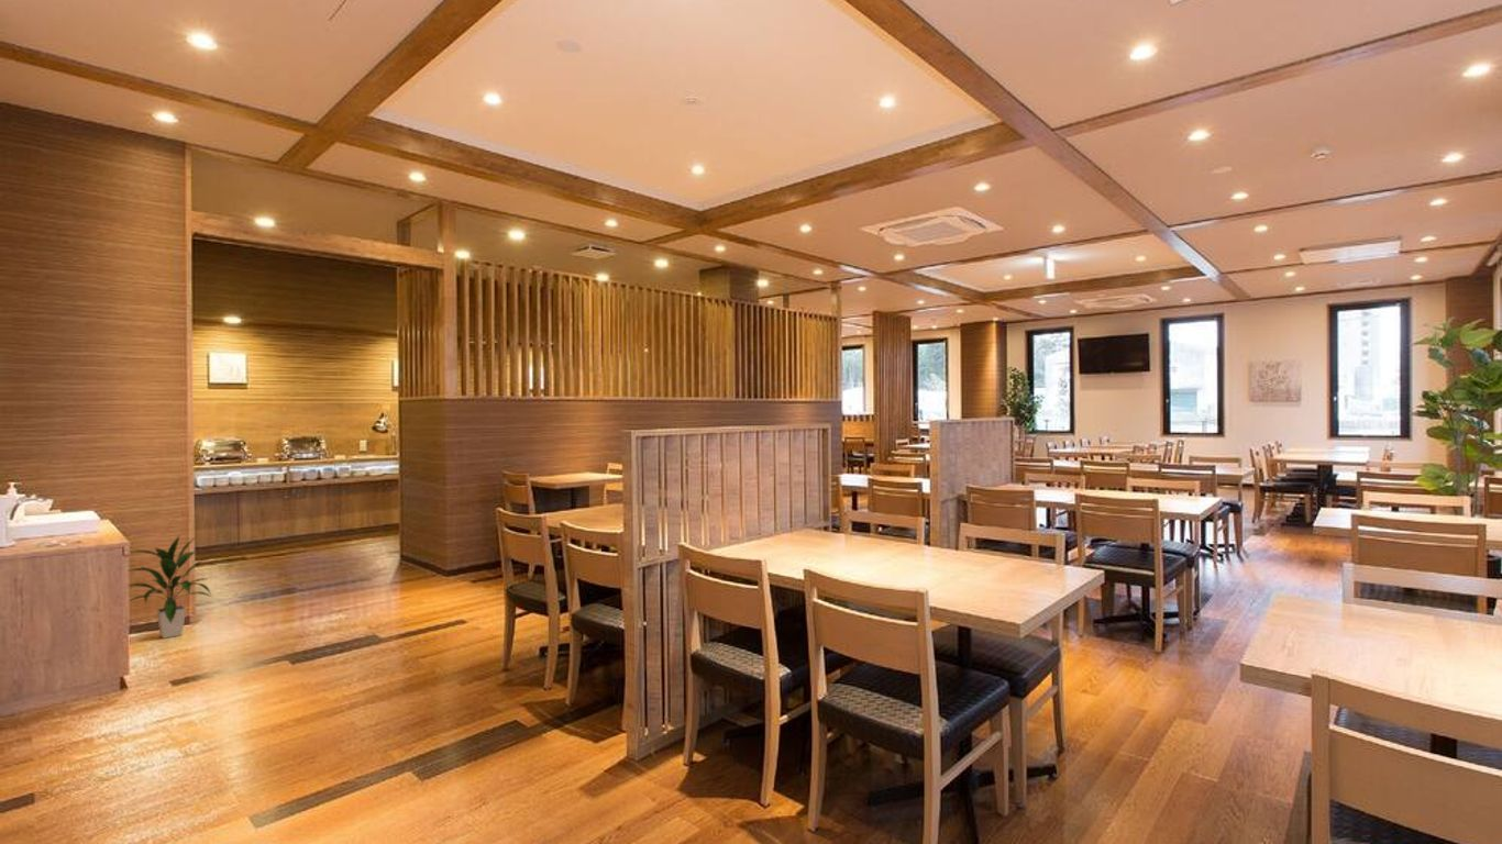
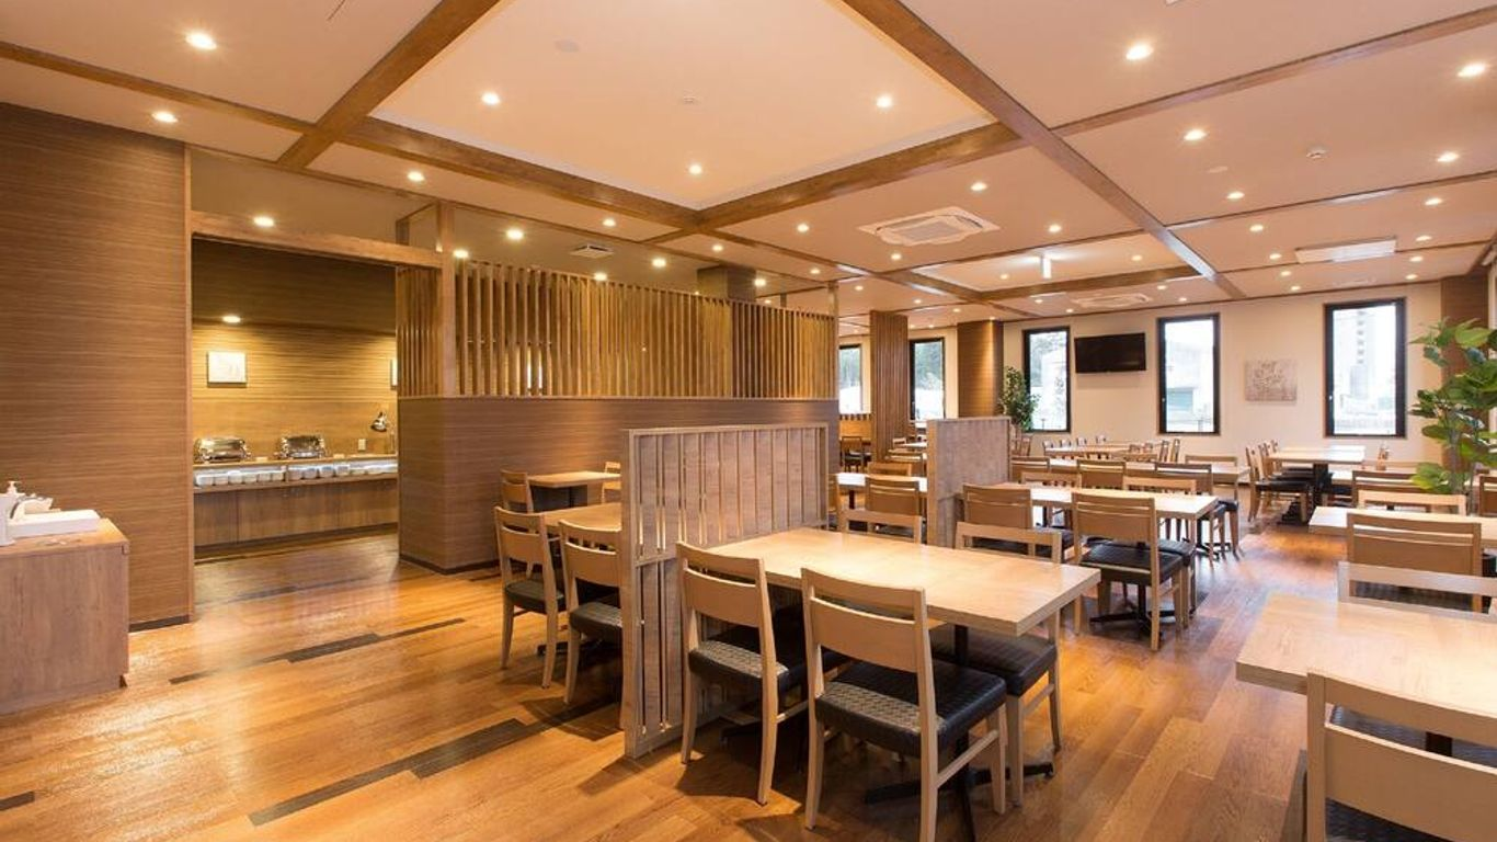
- indoor plant [129,533,213,640]
